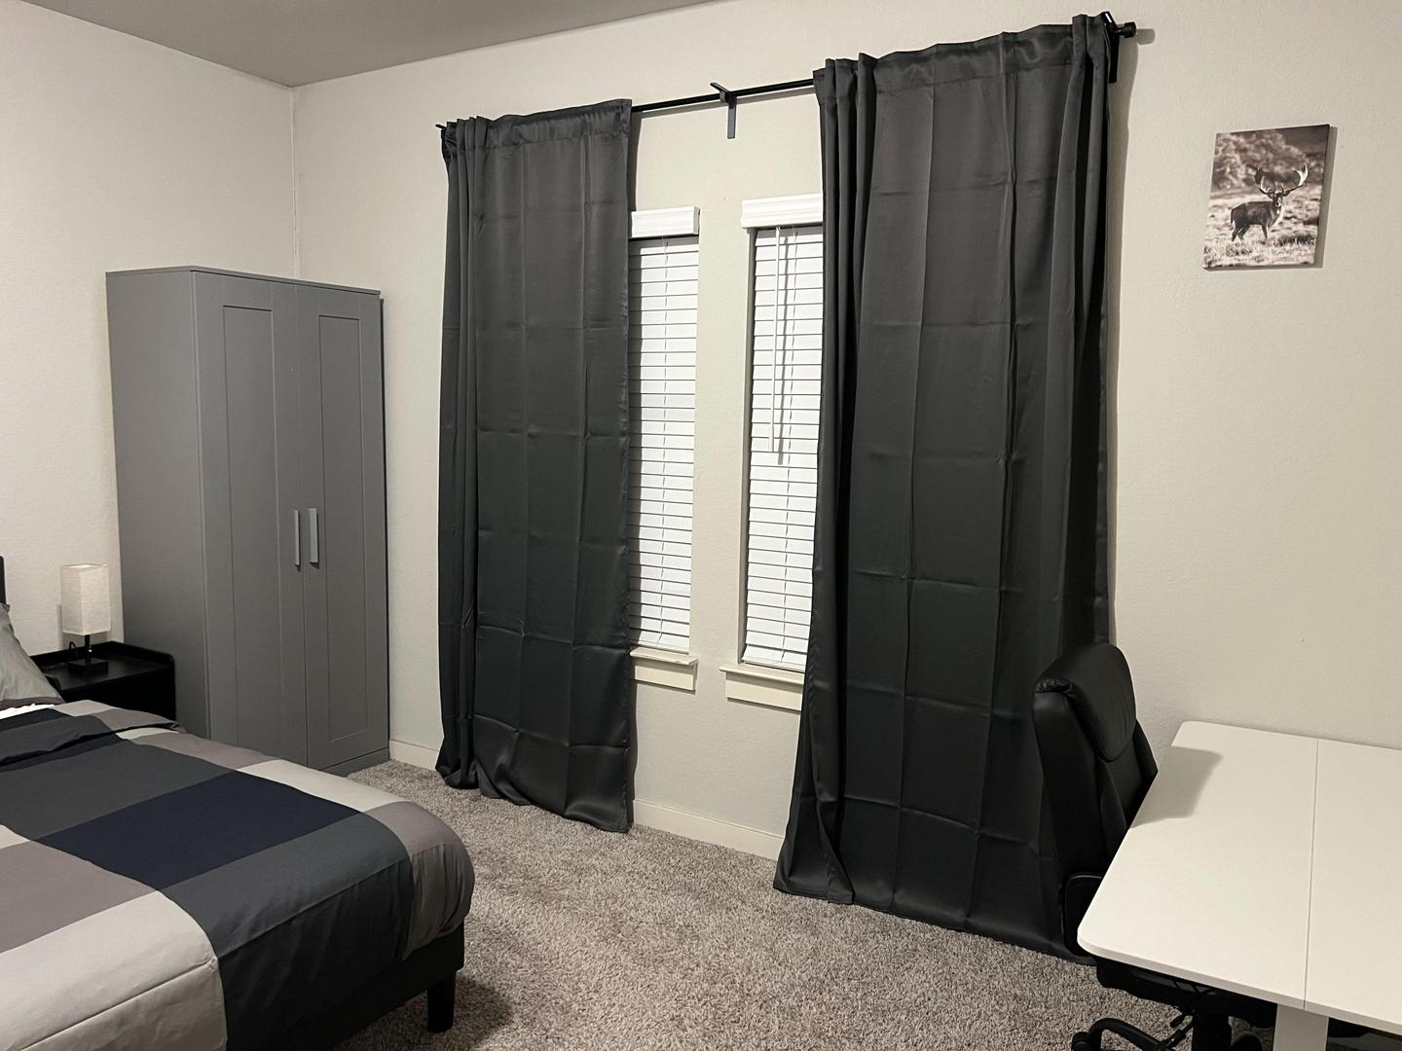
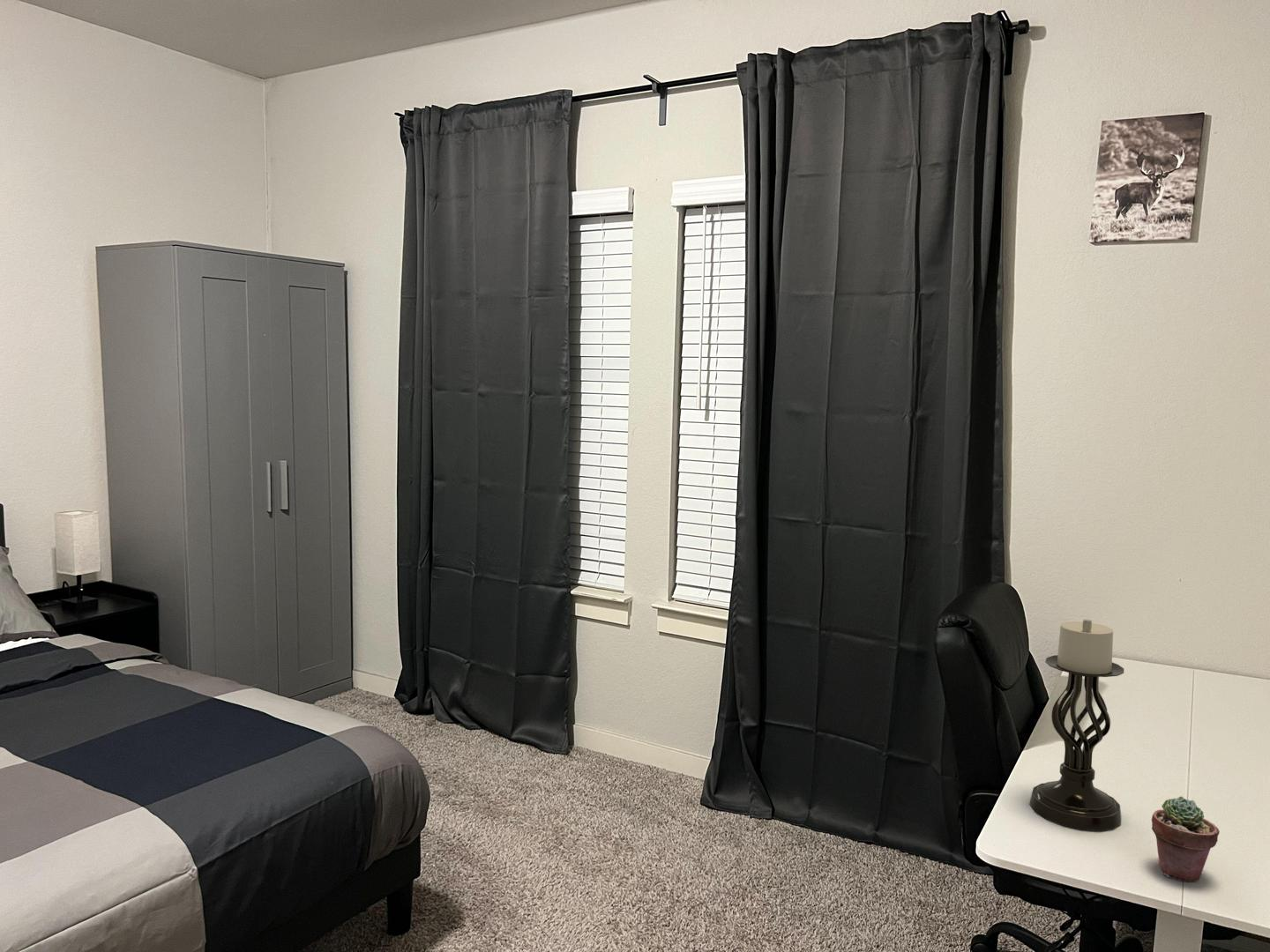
+ candle holder [1028,618,1124,831]
+ potted succulent [1151,796,1221,882]
